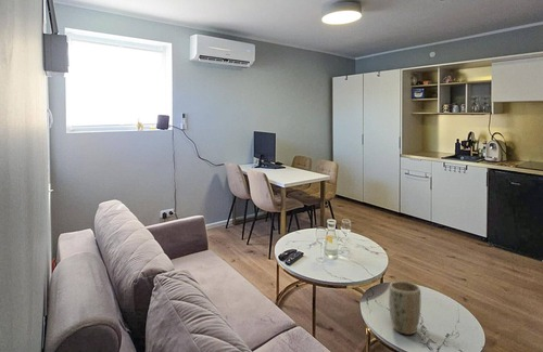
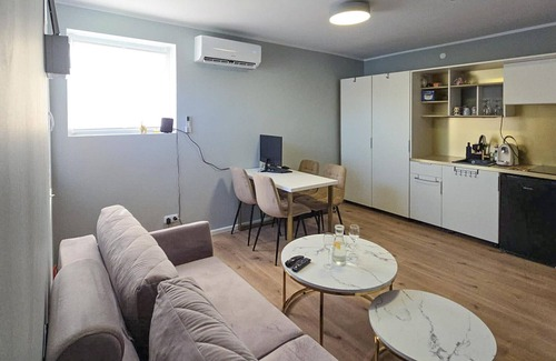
- plant pot [388,281,421,336]
